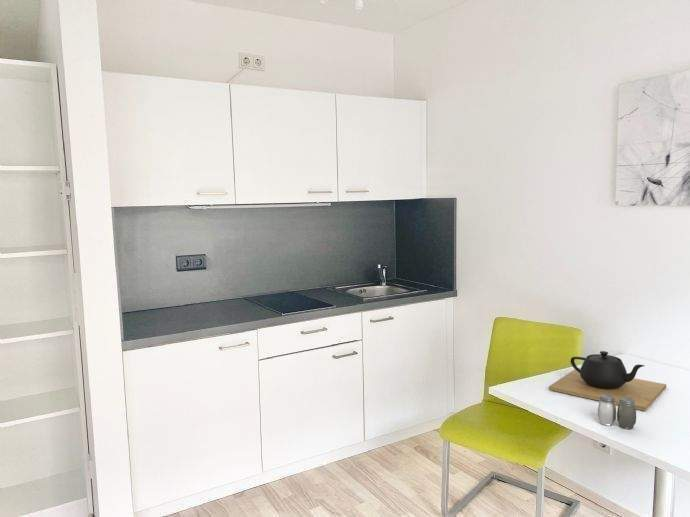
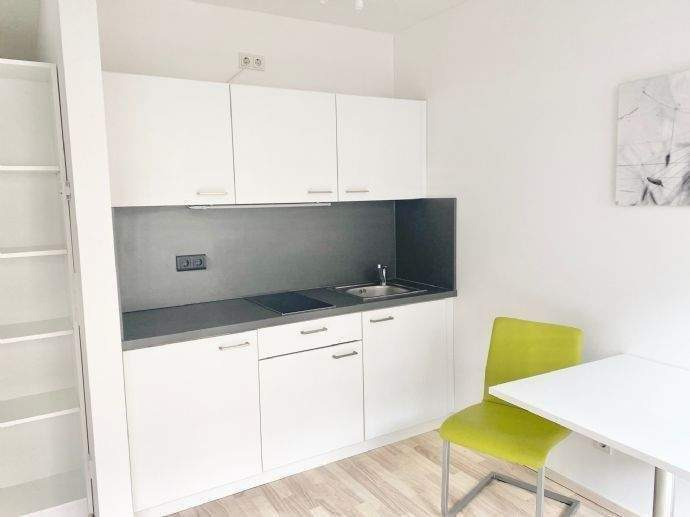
- salt and pepper shaker [597,394,637,430]
- teapot [548,350,667,412]
